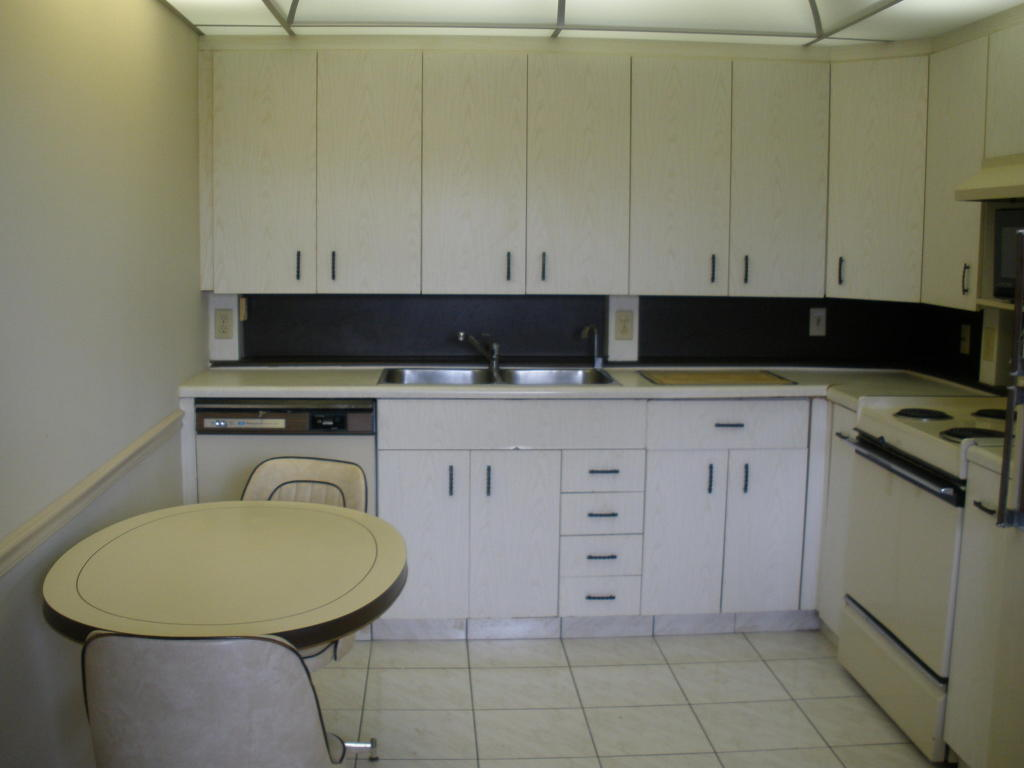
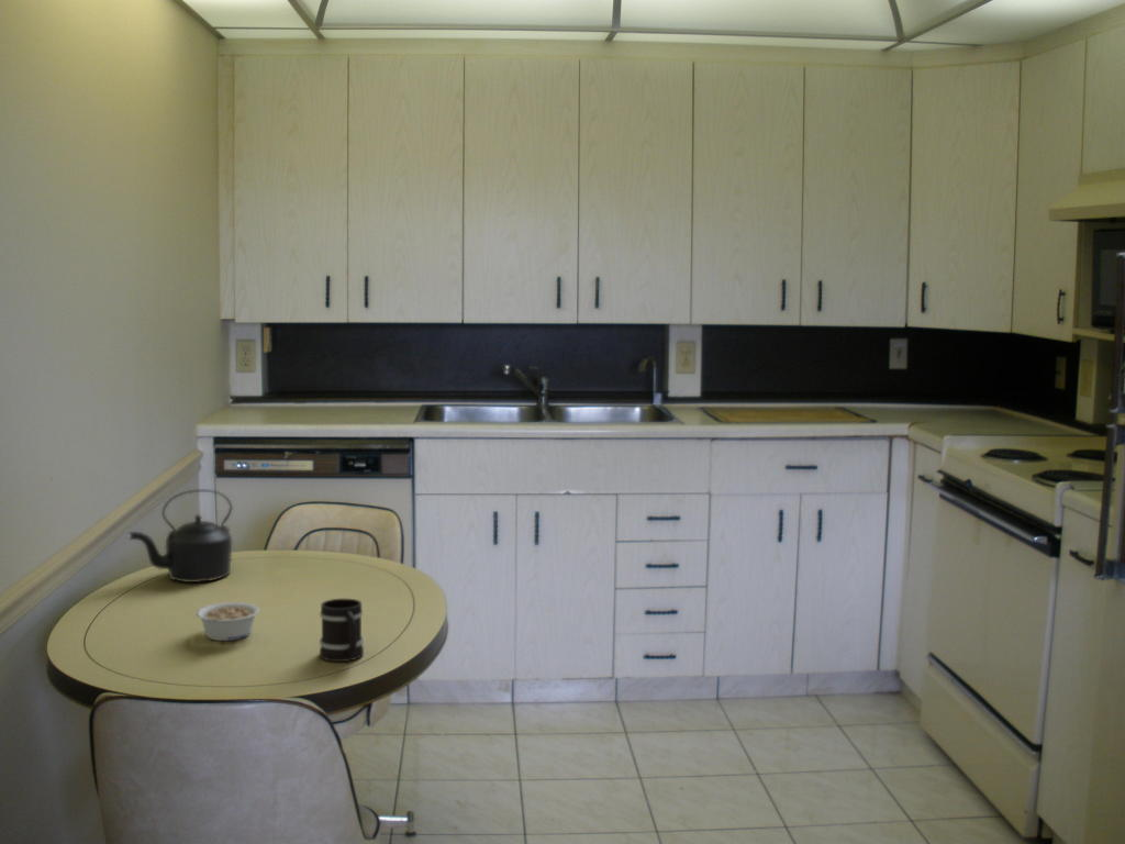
+ mug [319,598,365,663]
+ legume [194,601,261,642]
+ kettle [129,488,233,584]
